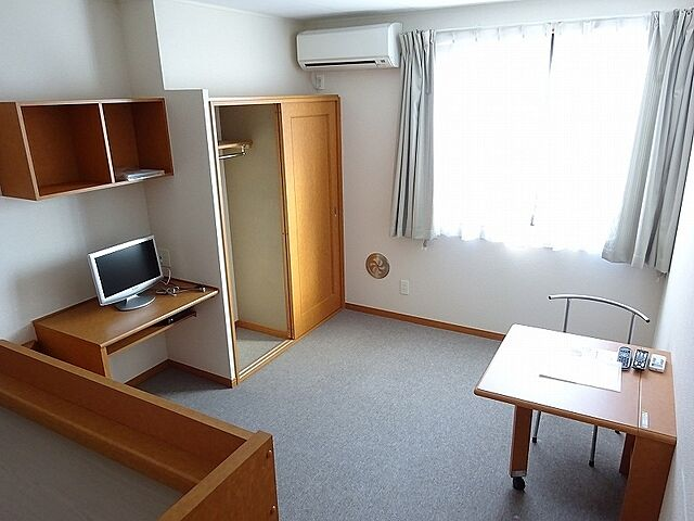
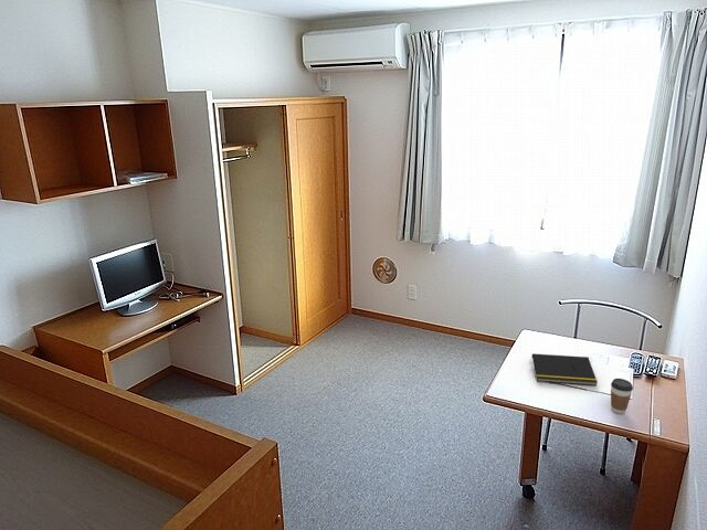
+ notepad [529,352,599,386]
+ coffee cup [610,378,634,415]
